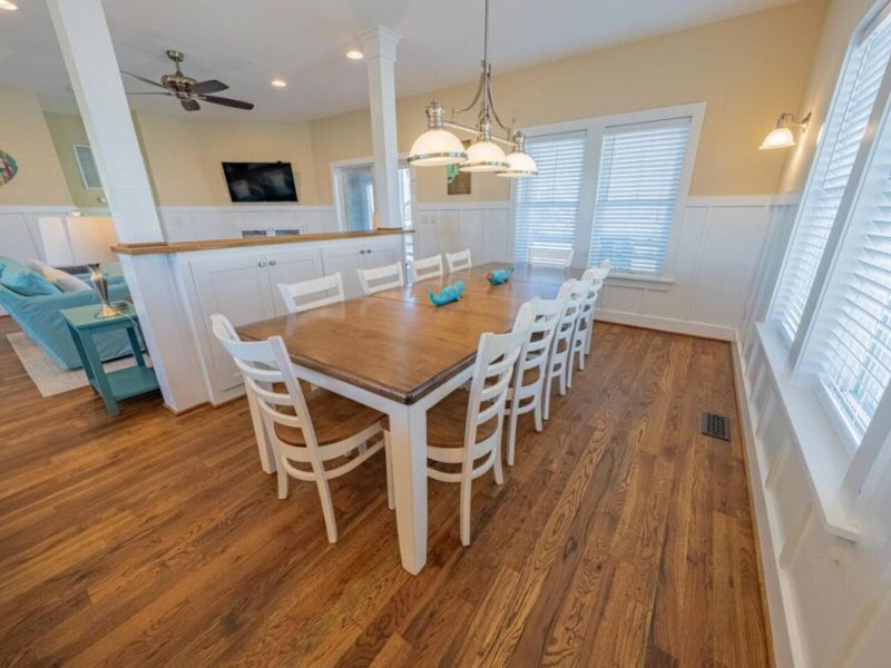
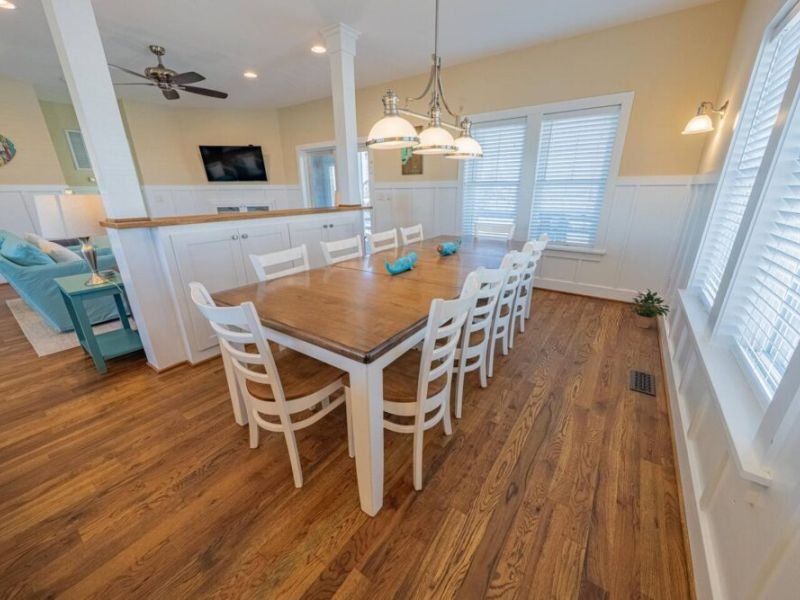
+ potted plant [627,288,670,329]
